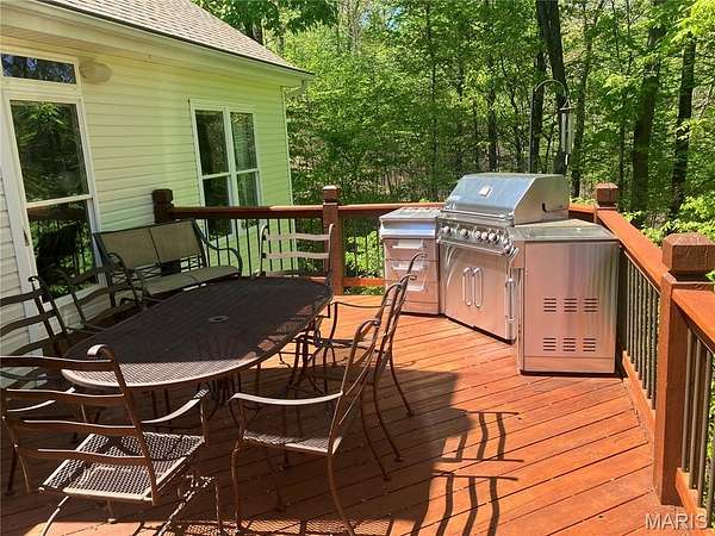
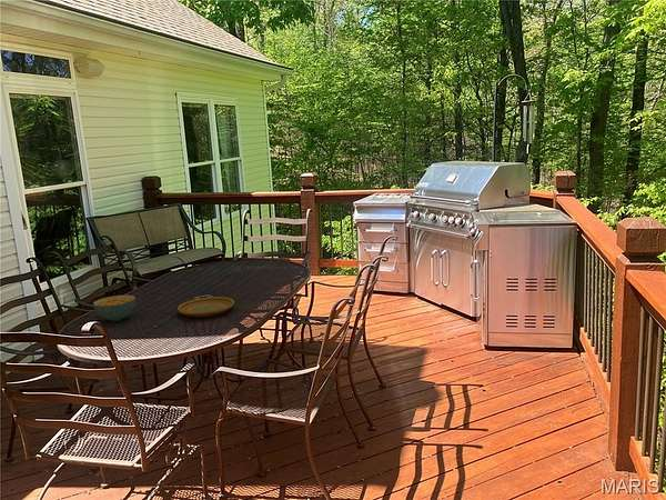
+ cereal bowl [92,294,137,322]
+ plate [176,296,235,318]
